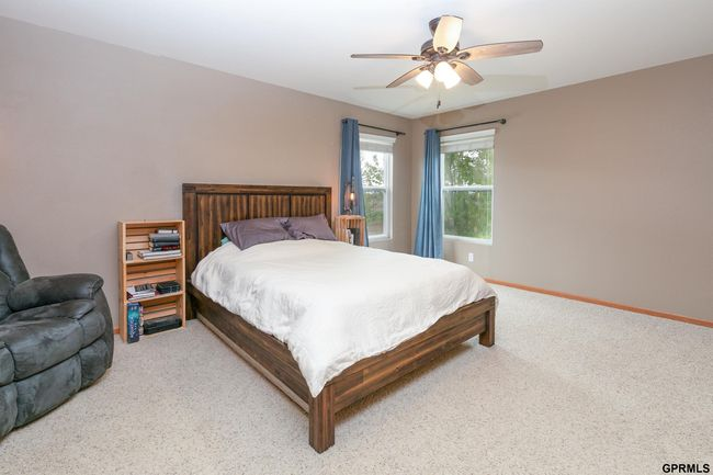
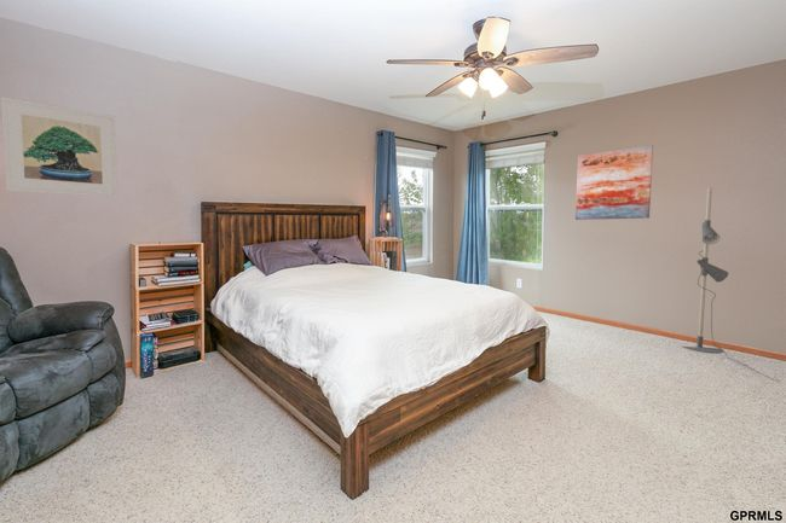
+ wall art [574,144,654,221]
+ floor lamp [682,186,780,383]
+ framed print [0,95,119,198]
